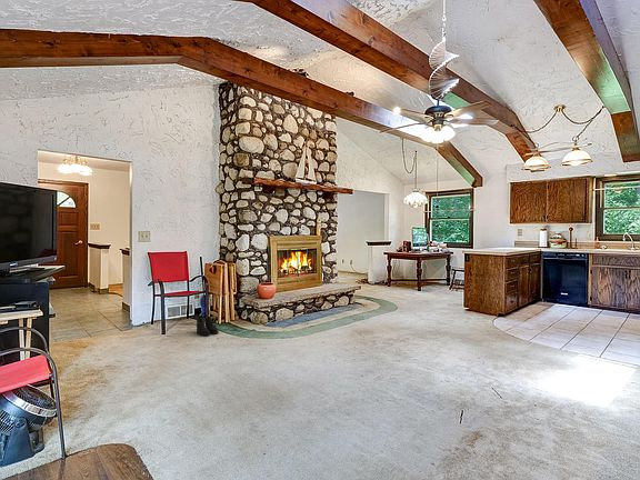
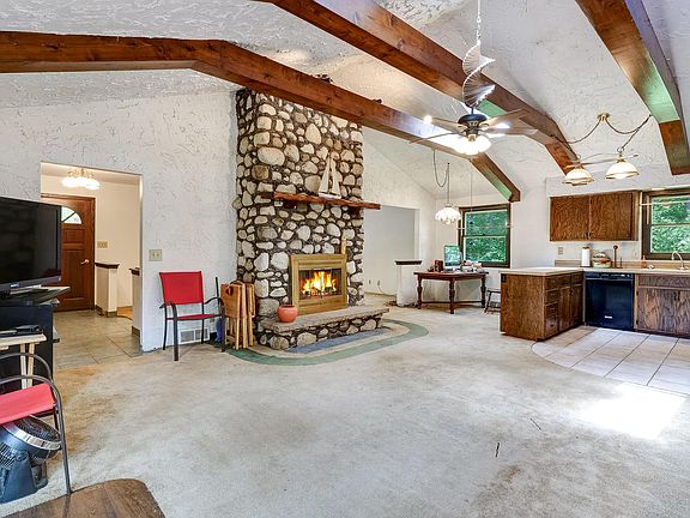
- boots [196,316,220,337]
